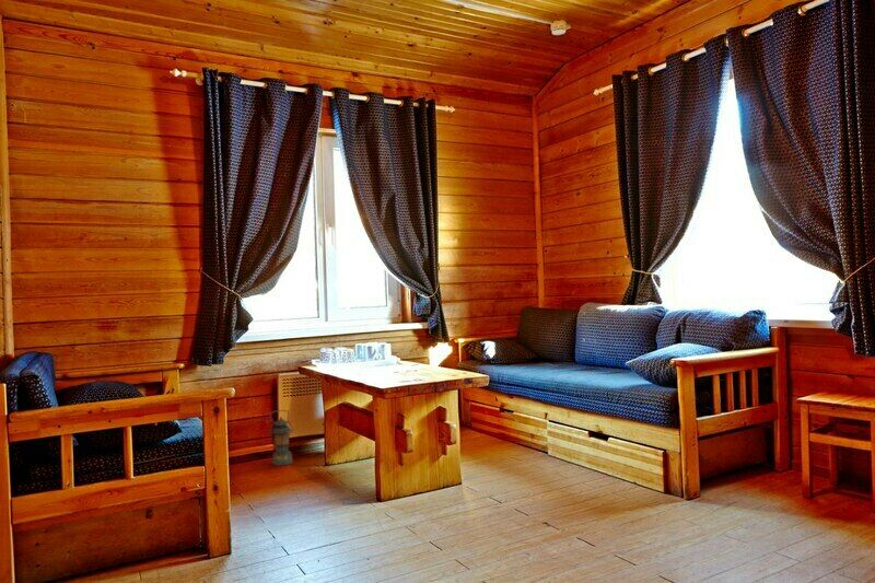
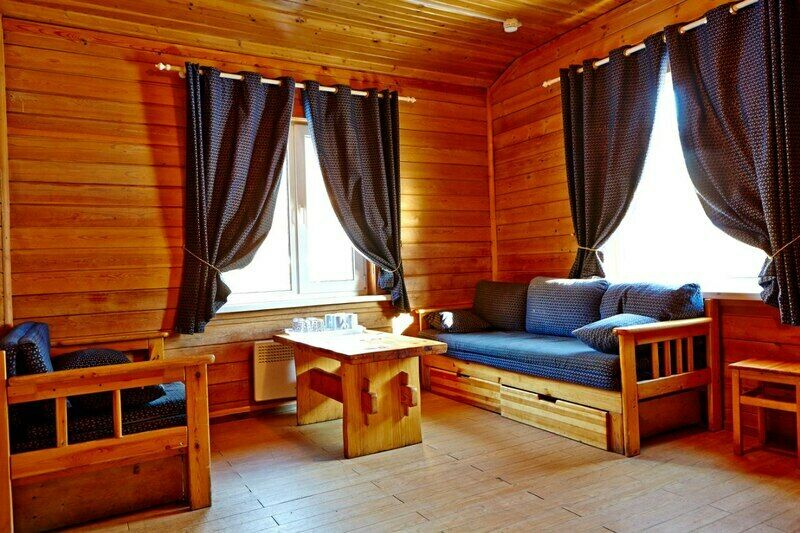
- lantern [268,409,294,467]
